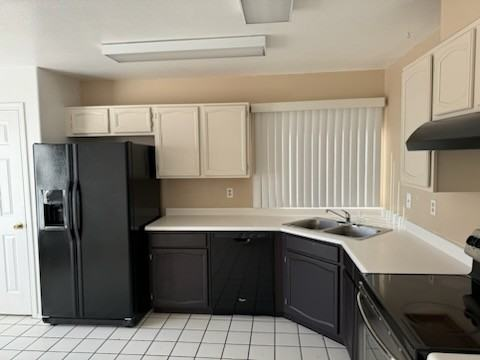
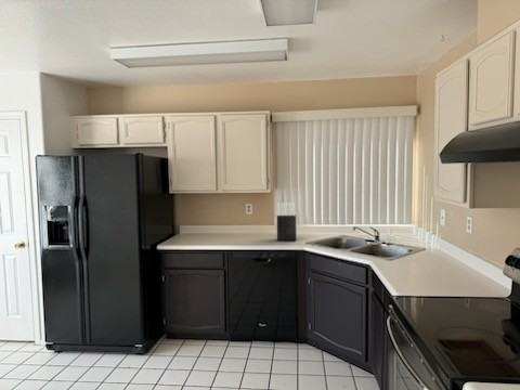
+ knife block [276,202,297,242]
